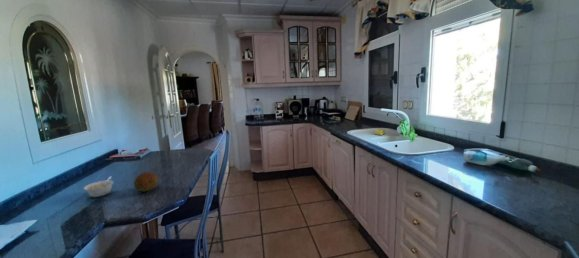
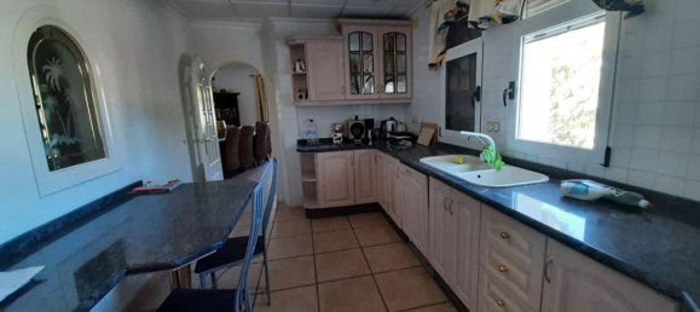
- legume [83,176,115,198]
- fruit [133,171,159,192]
